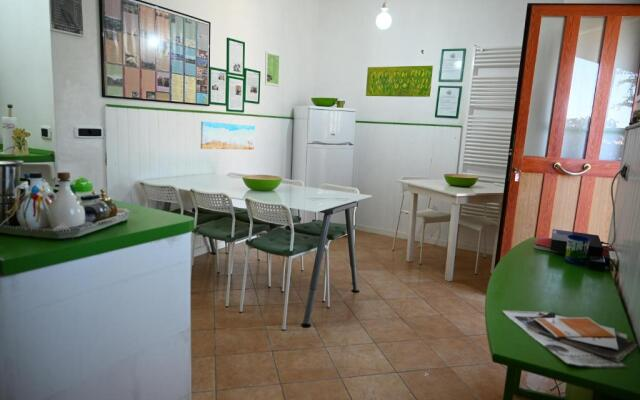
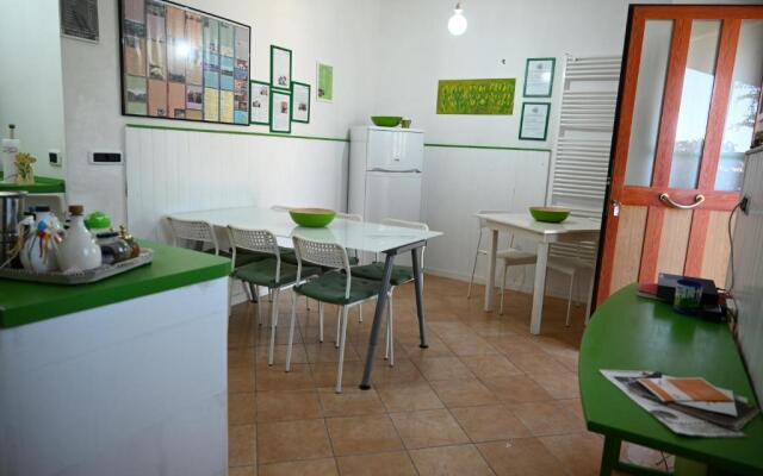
- wall art [200,120,256,150]
